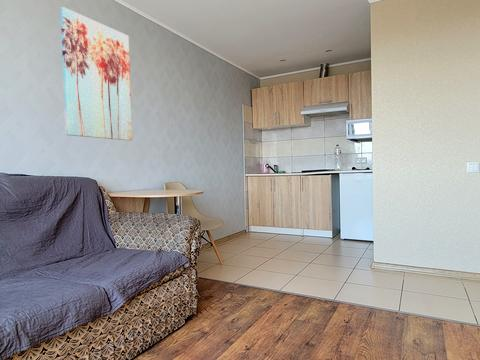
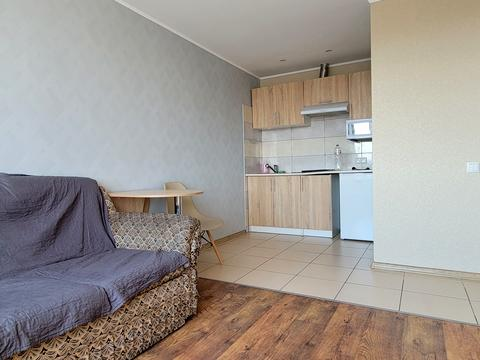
- wall art [59,6,133,142]
